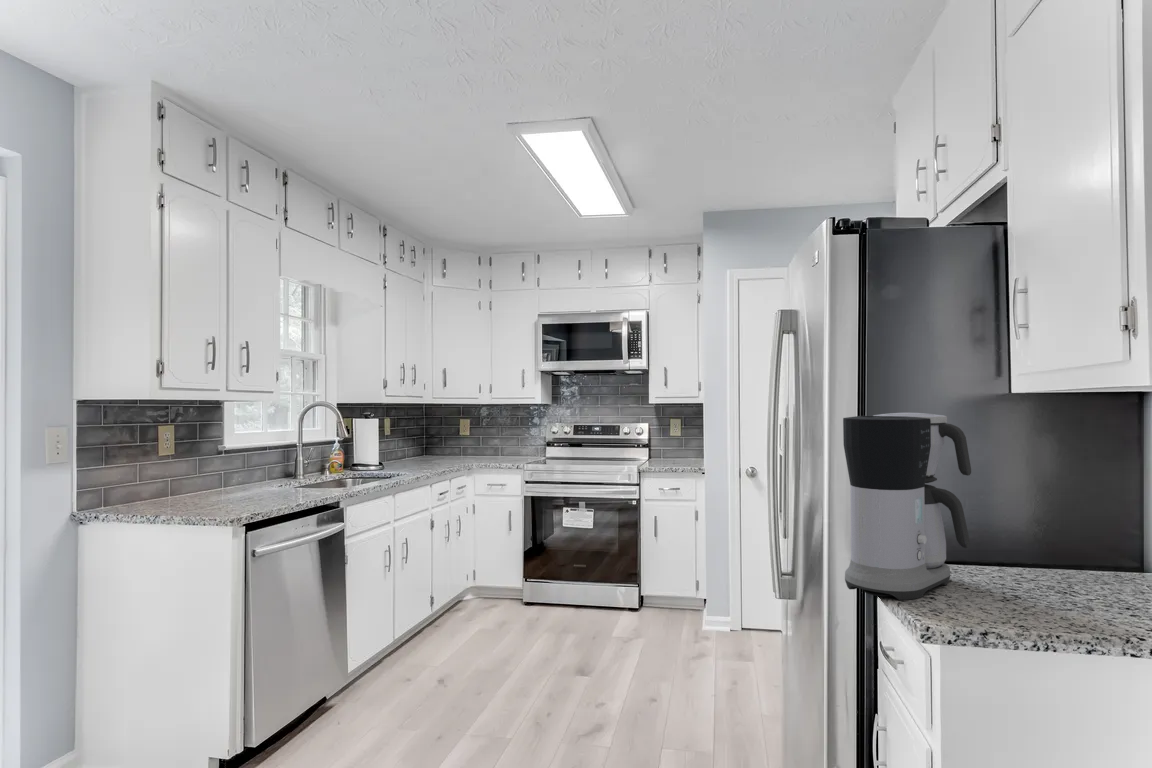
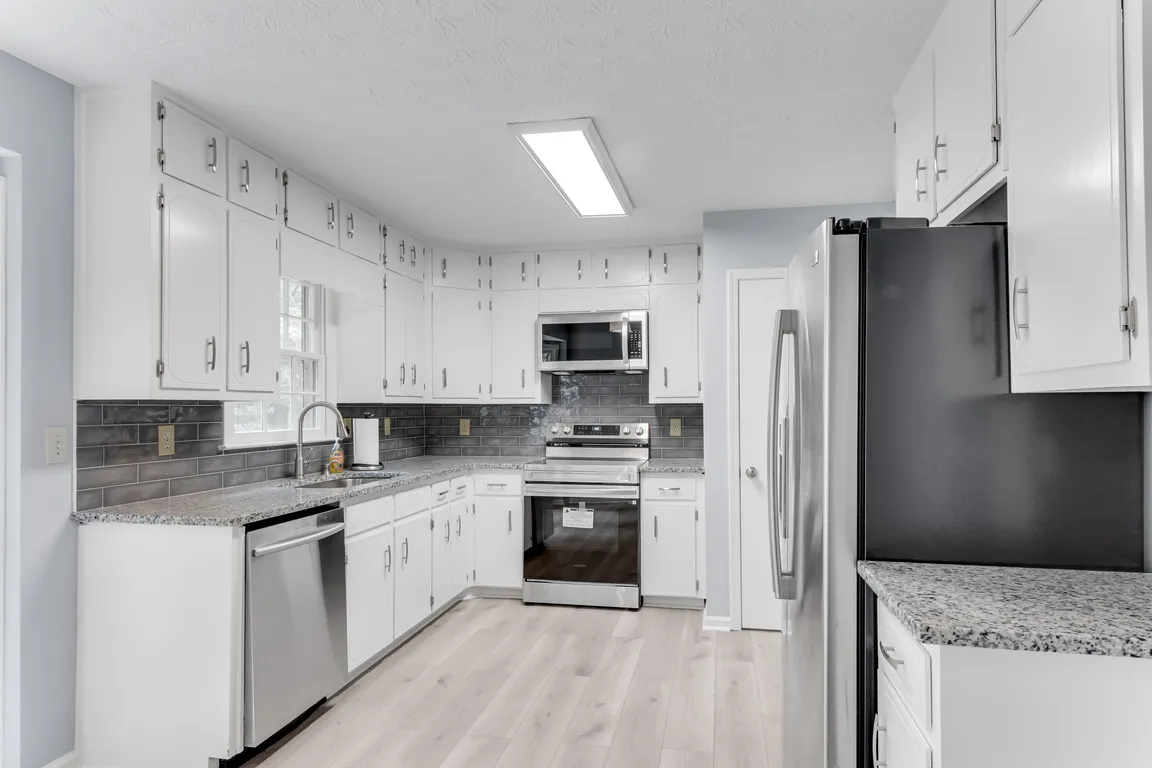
- coffee maker [842,412,972,601]
